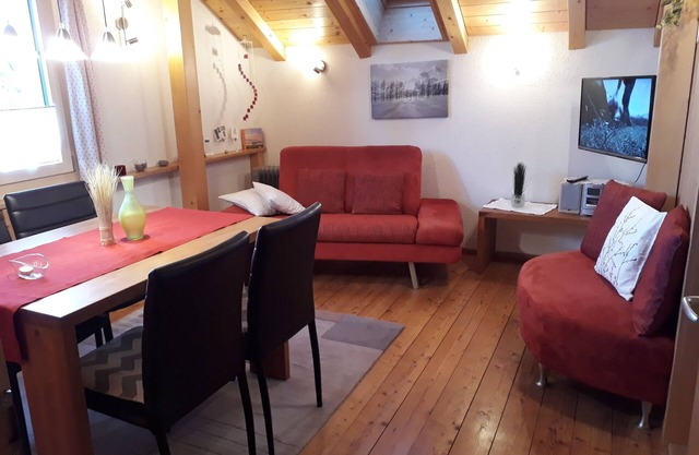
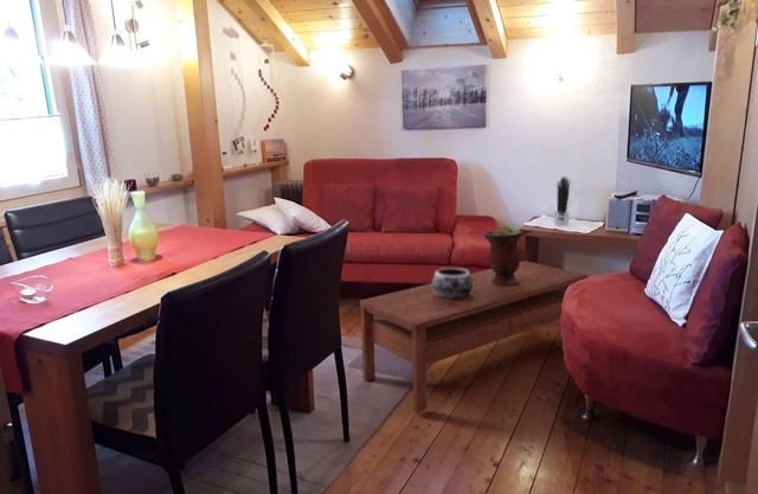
+ coffee table [359,259,589,413]
+ decorative bowl [431,267,473,300]
+ vase [482,225,523,287]
